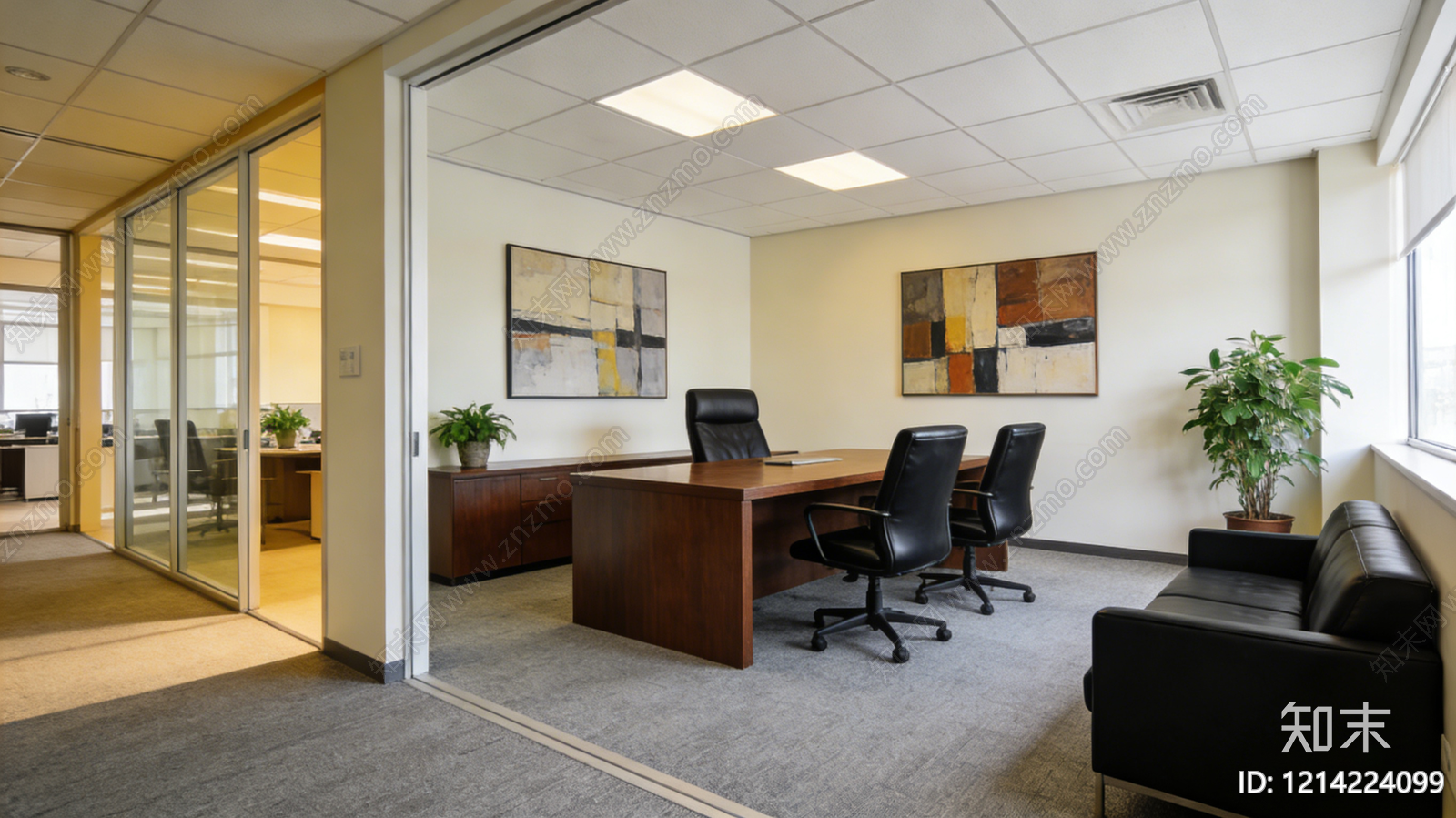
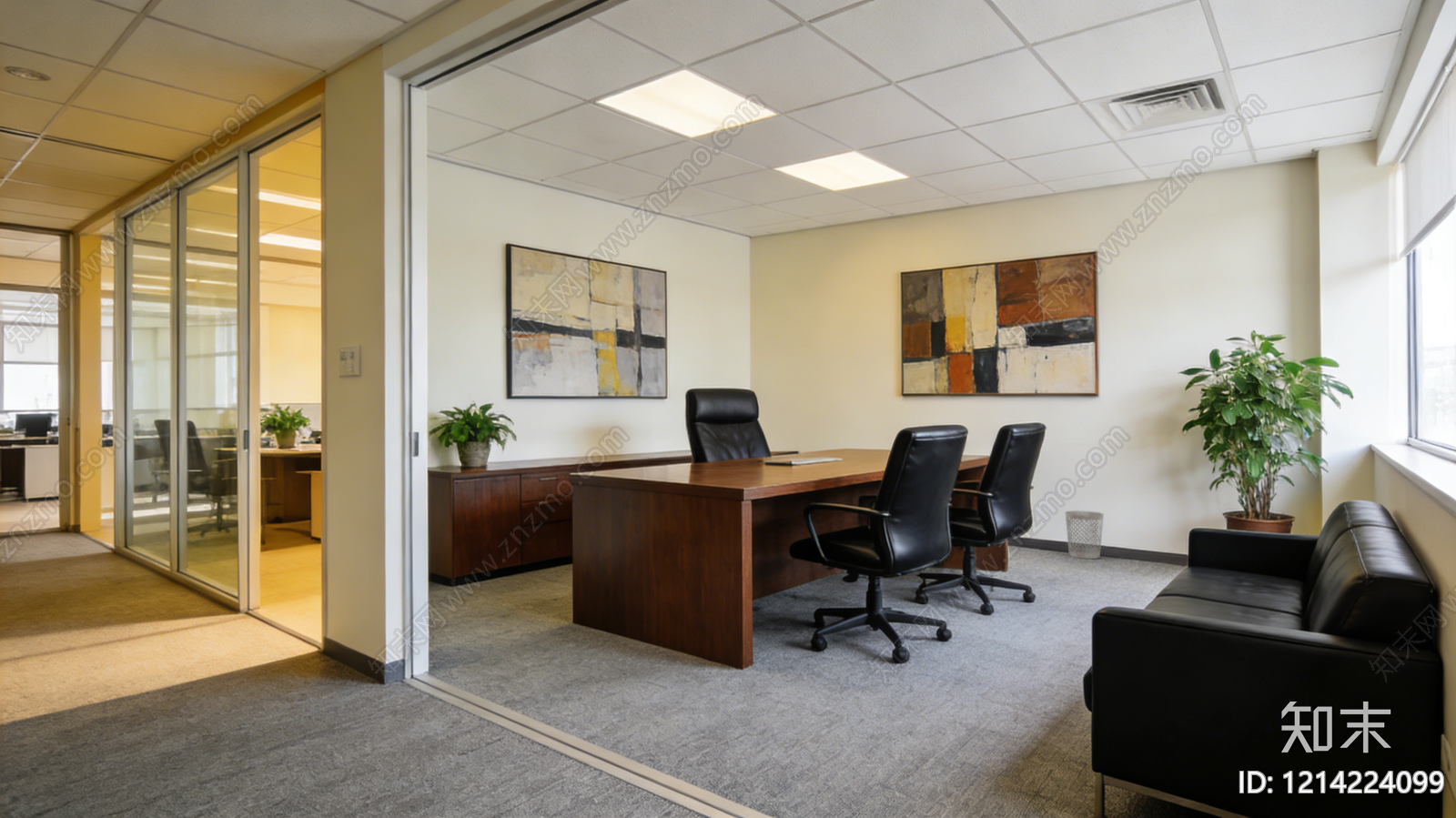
+ wastebasket [1065,510,1105,560]
